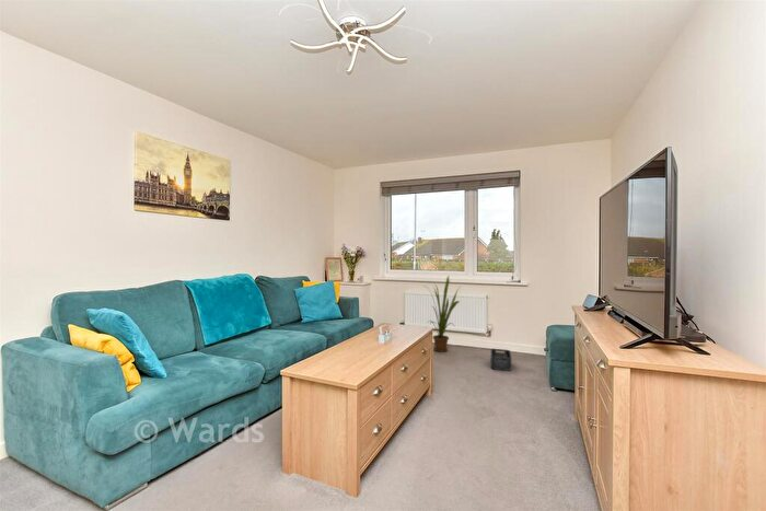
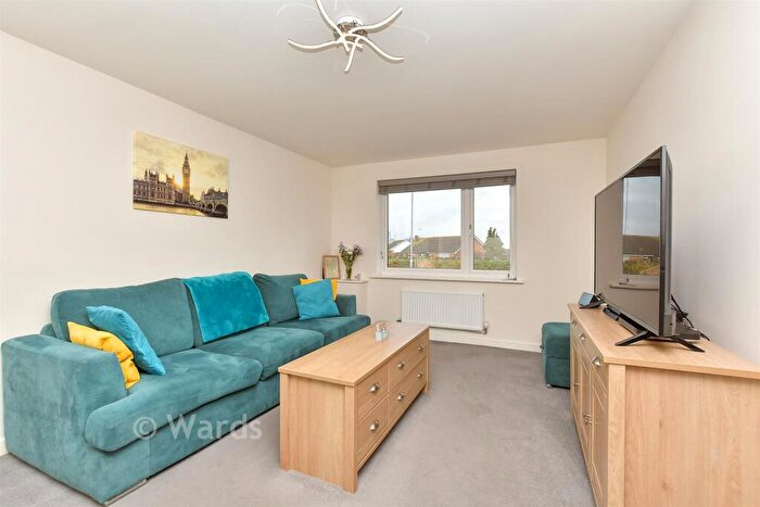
- storage bin [489,348,512,372]
- house plant [422,275,463,353]
